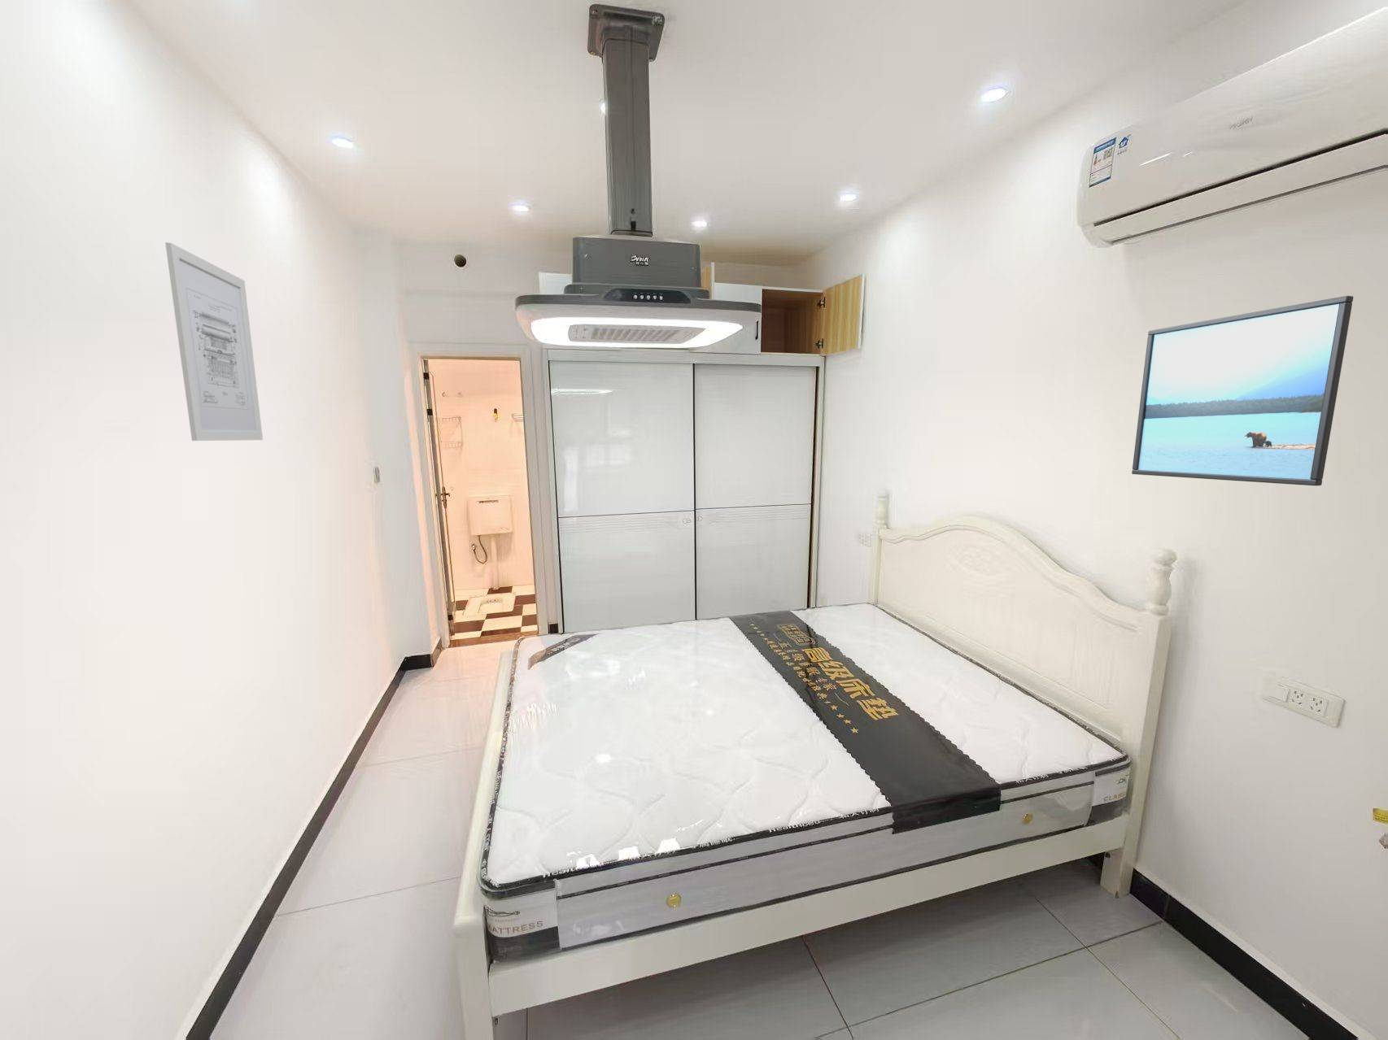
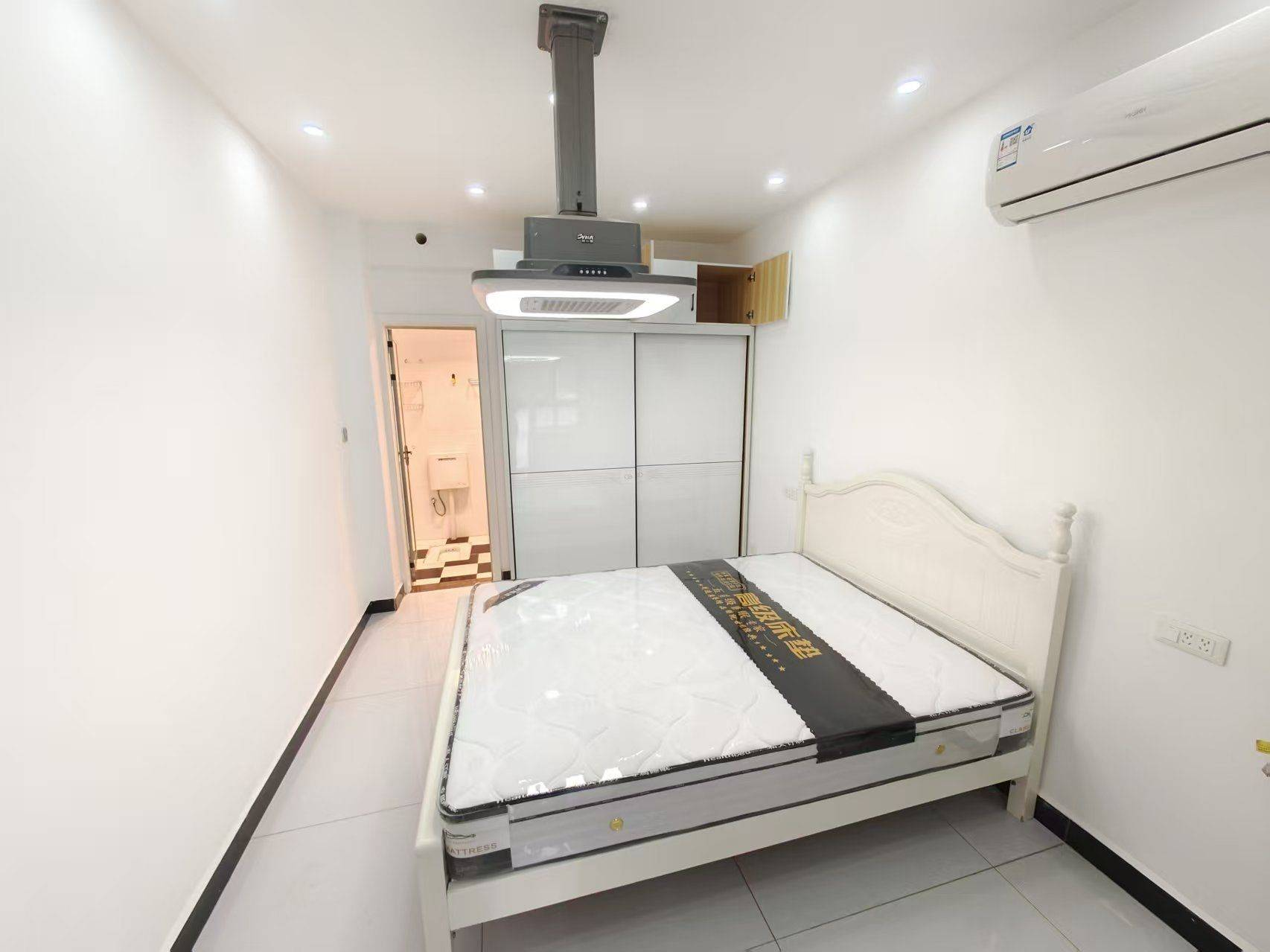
- wall art [164,241,263,441]
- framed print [1131,295,1354,486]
